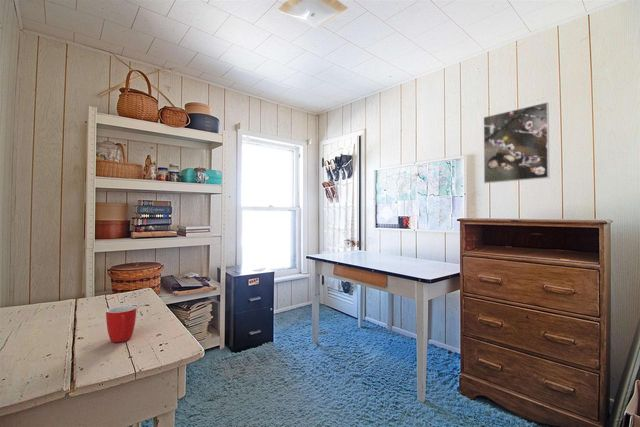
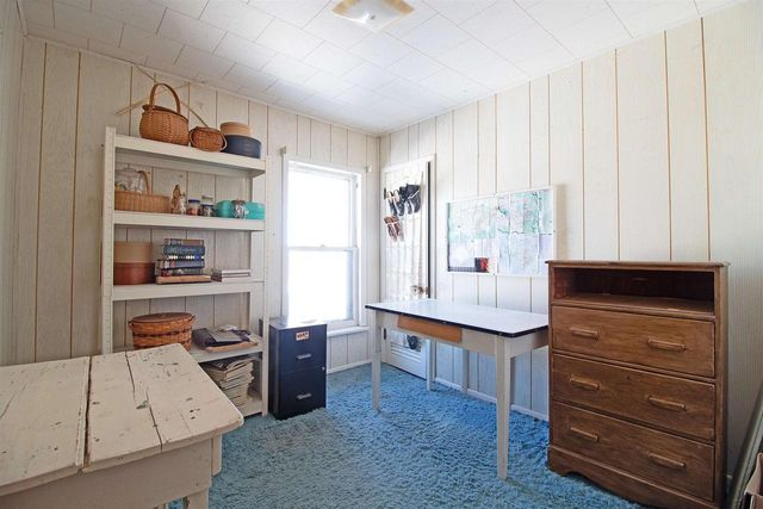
- mug [105,304,138,343]
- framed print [483,101,550,184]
